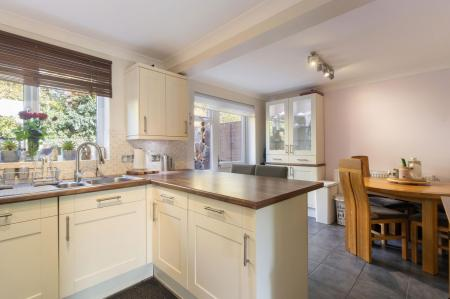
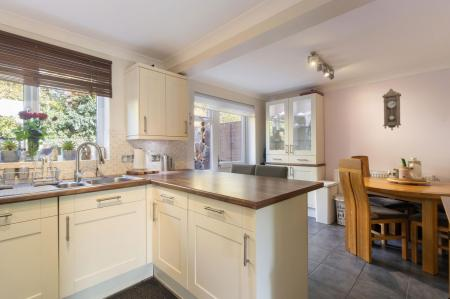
+ pendulum clock [381,88,402,131]
